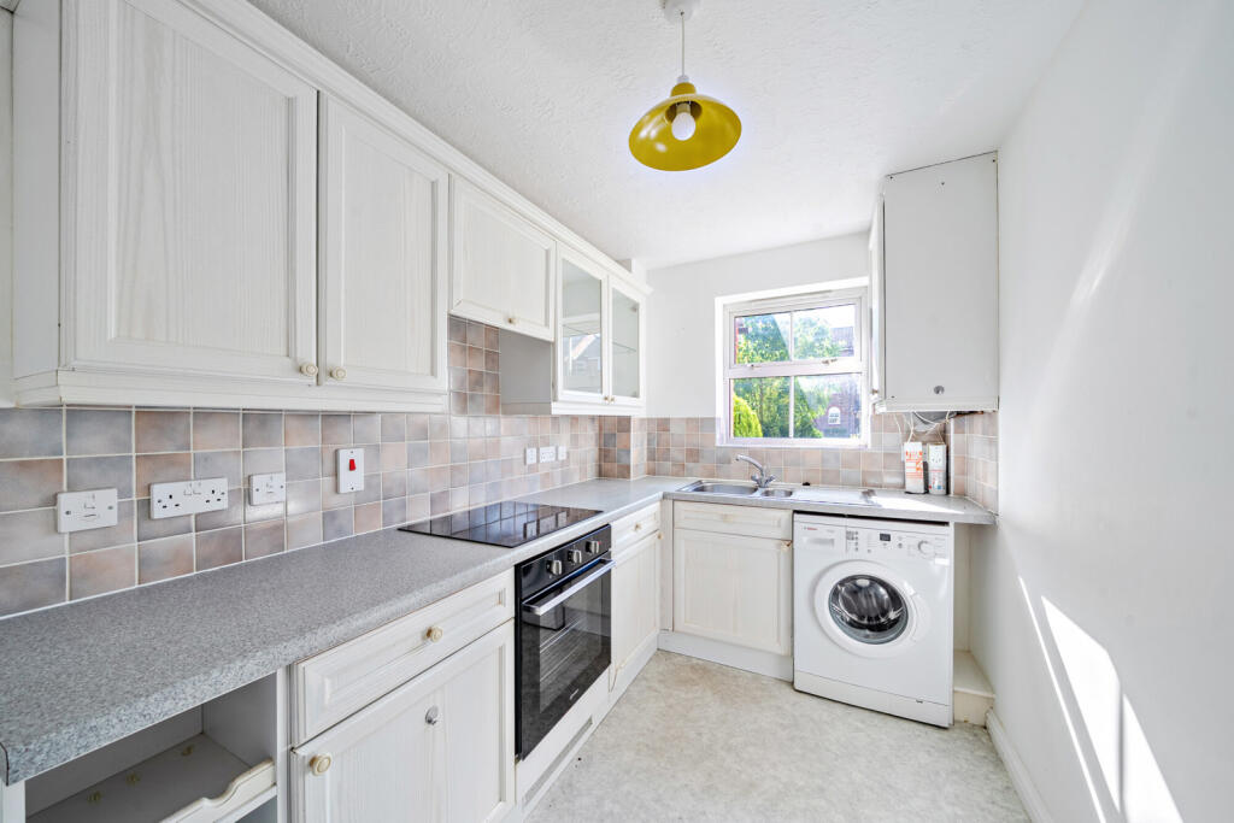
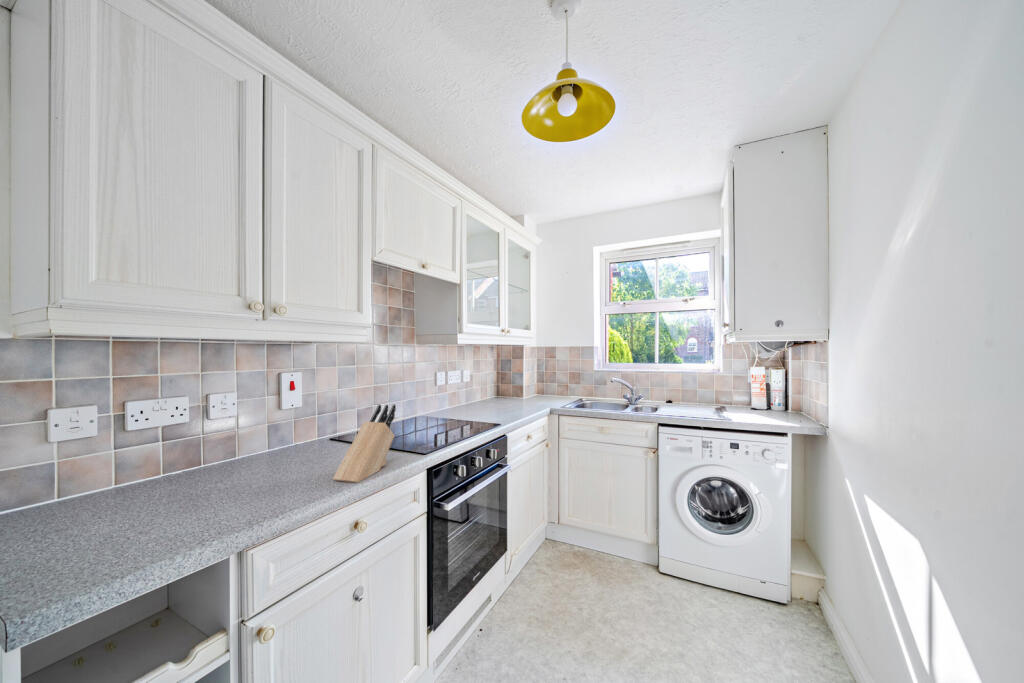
+ knife block [332,404,397,484]
